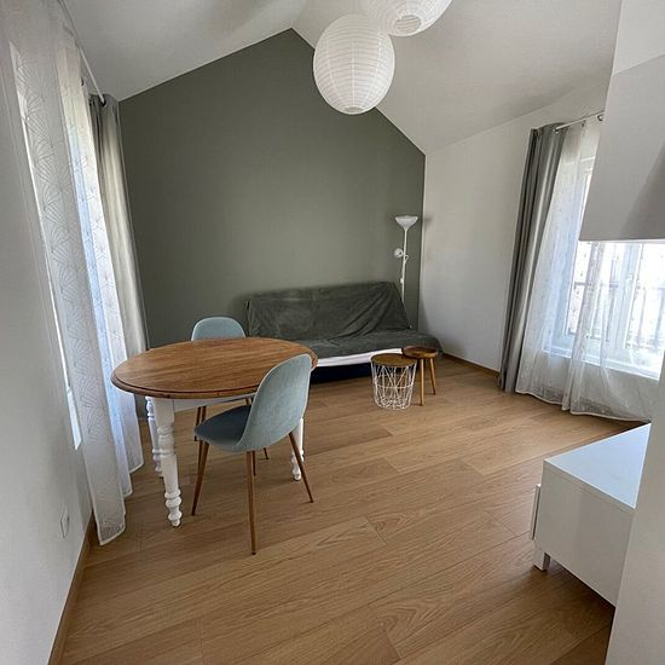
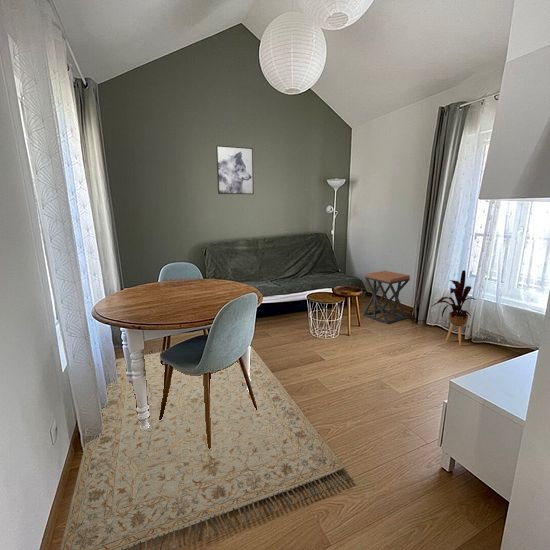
+ stool [362,270,411,325]
+ house plant [431,269,477,347]
+ wall art [215,145,255,195]
+ rug [59,346,355,550]
